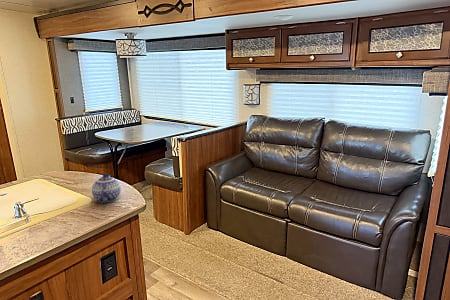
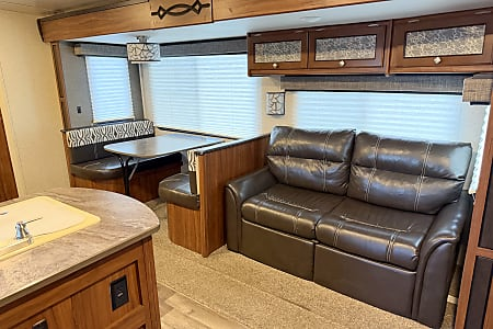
- teapot [91,173,122,203]
